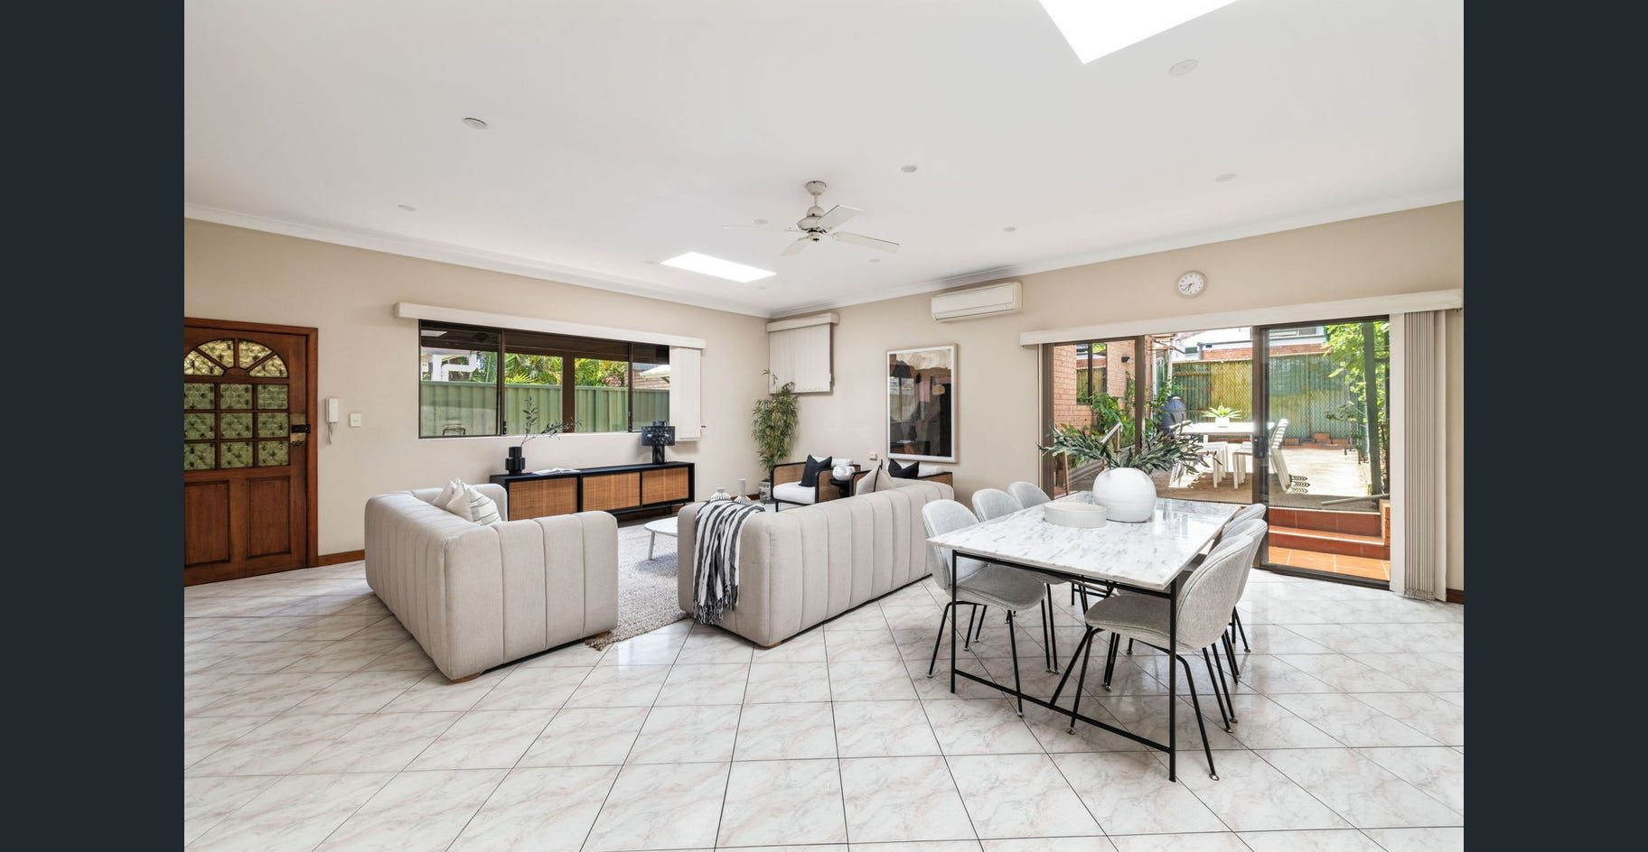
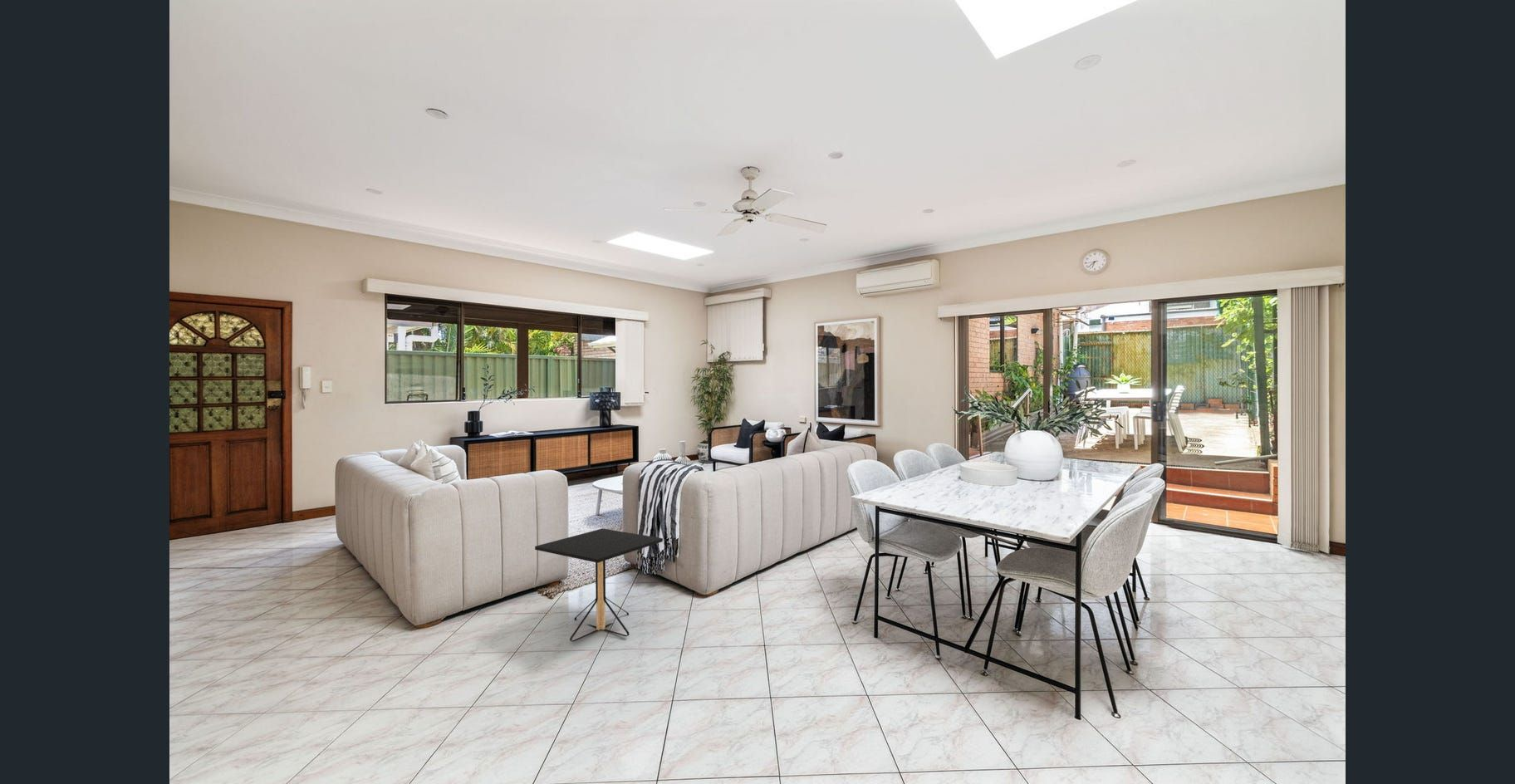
+ side table [534,527,664,642]
